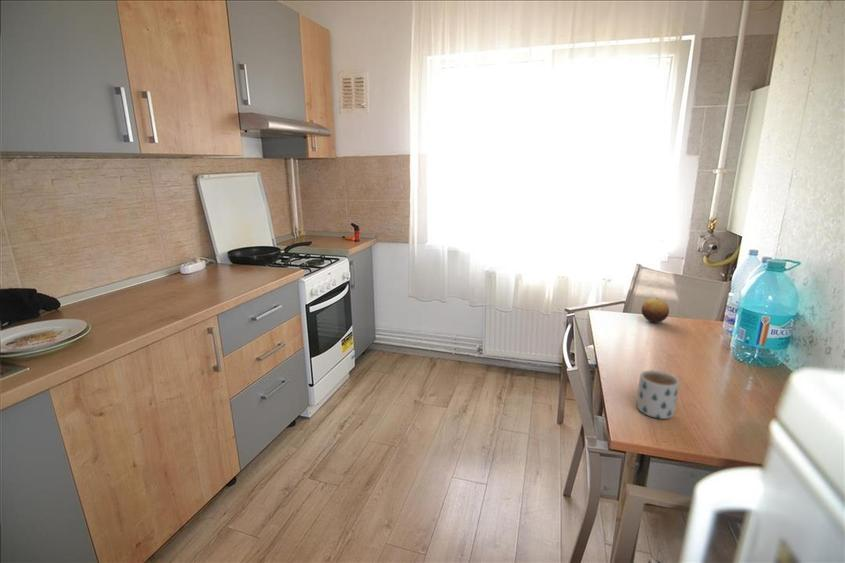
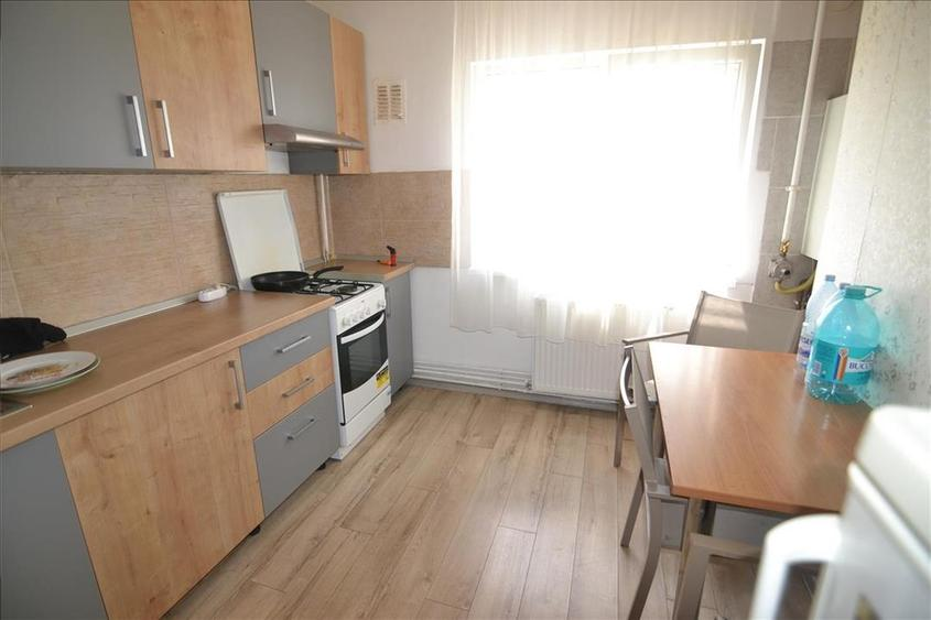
- mug [636,369,680,420]
- fruit [641,297,670,323]
